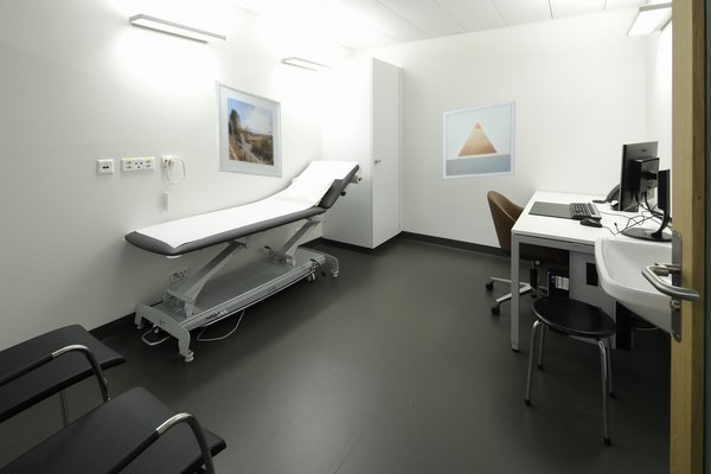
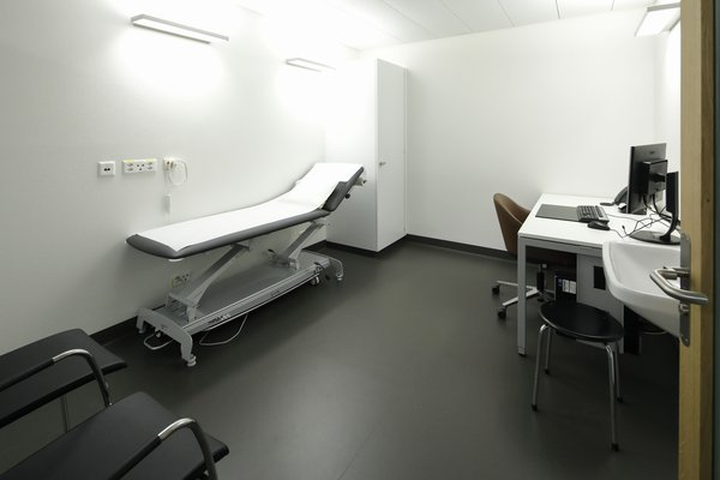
- wall art [442,100,517,180]
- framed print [213,79,283,179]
